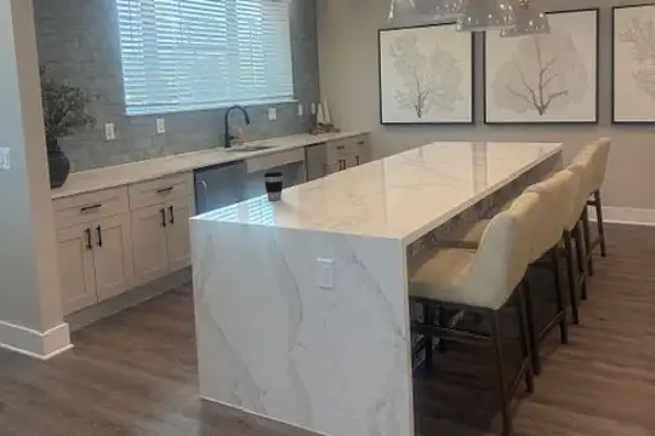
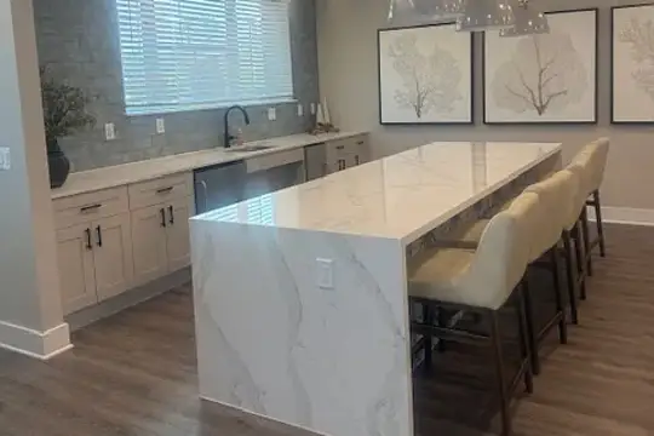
- coffee cup [263,171,284,201]
